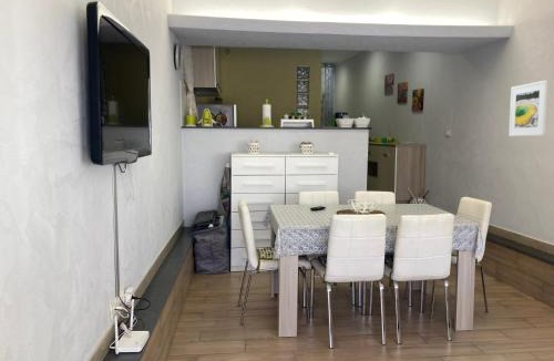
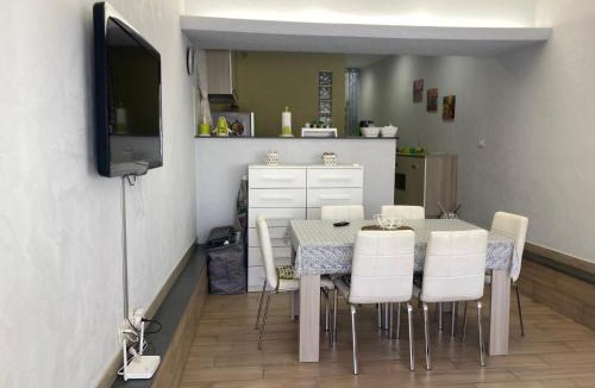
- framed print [507,79,548,137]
